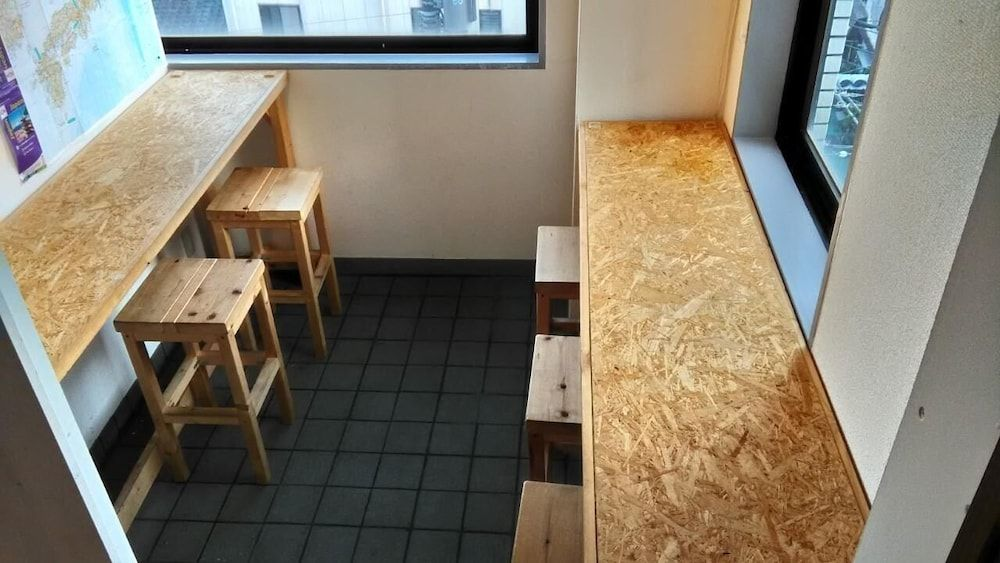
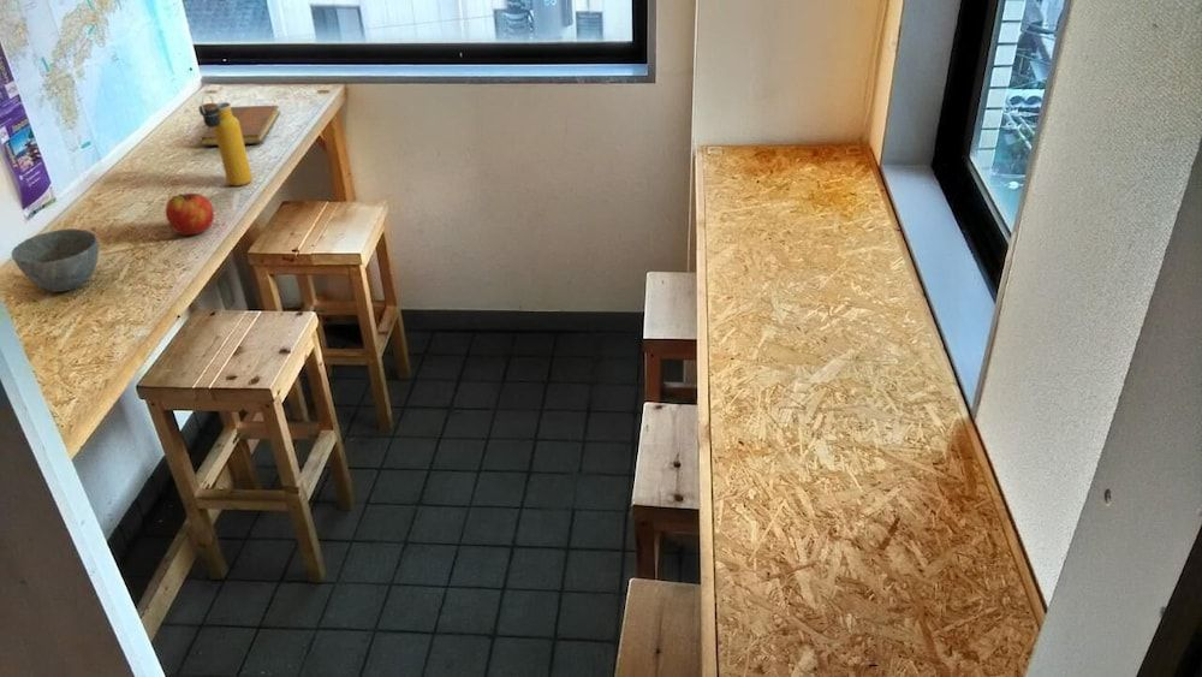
+ water bottle [197,93,254,186]
+ apple [165,192,215,236]
+ bowl [10,227,100,293]
+ notebook [200,105,281,147]
